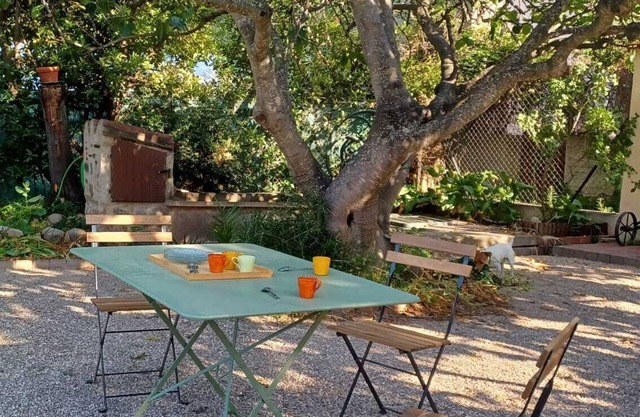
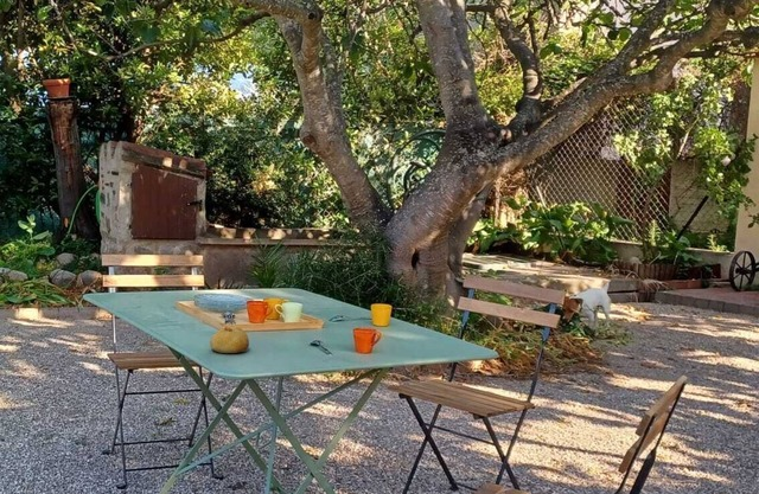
+ bread roll [209,326,250,354]
